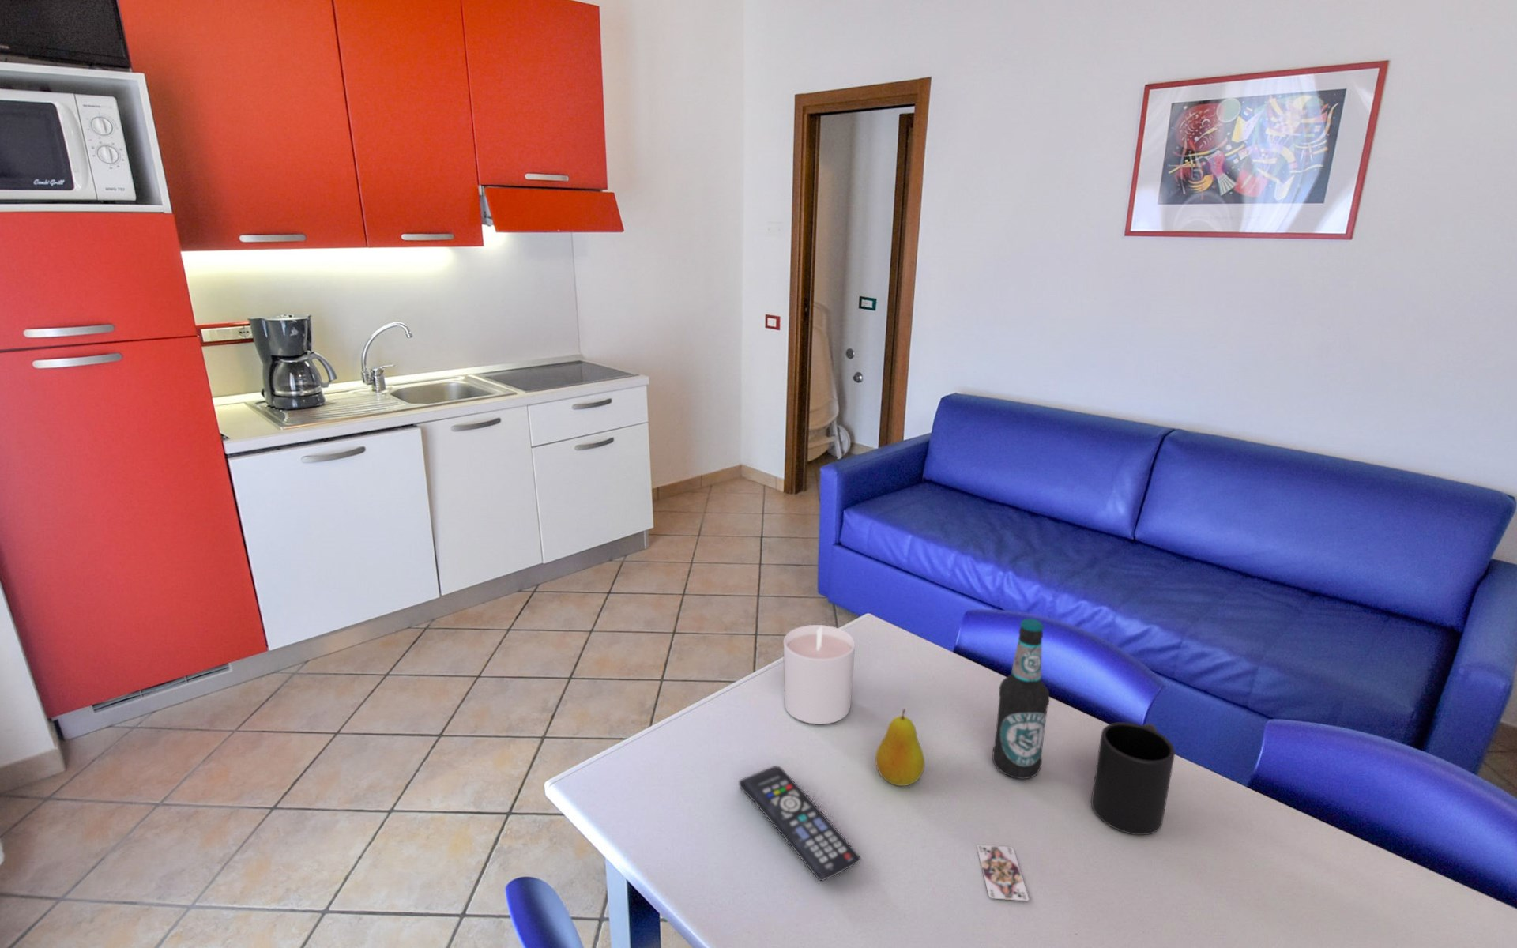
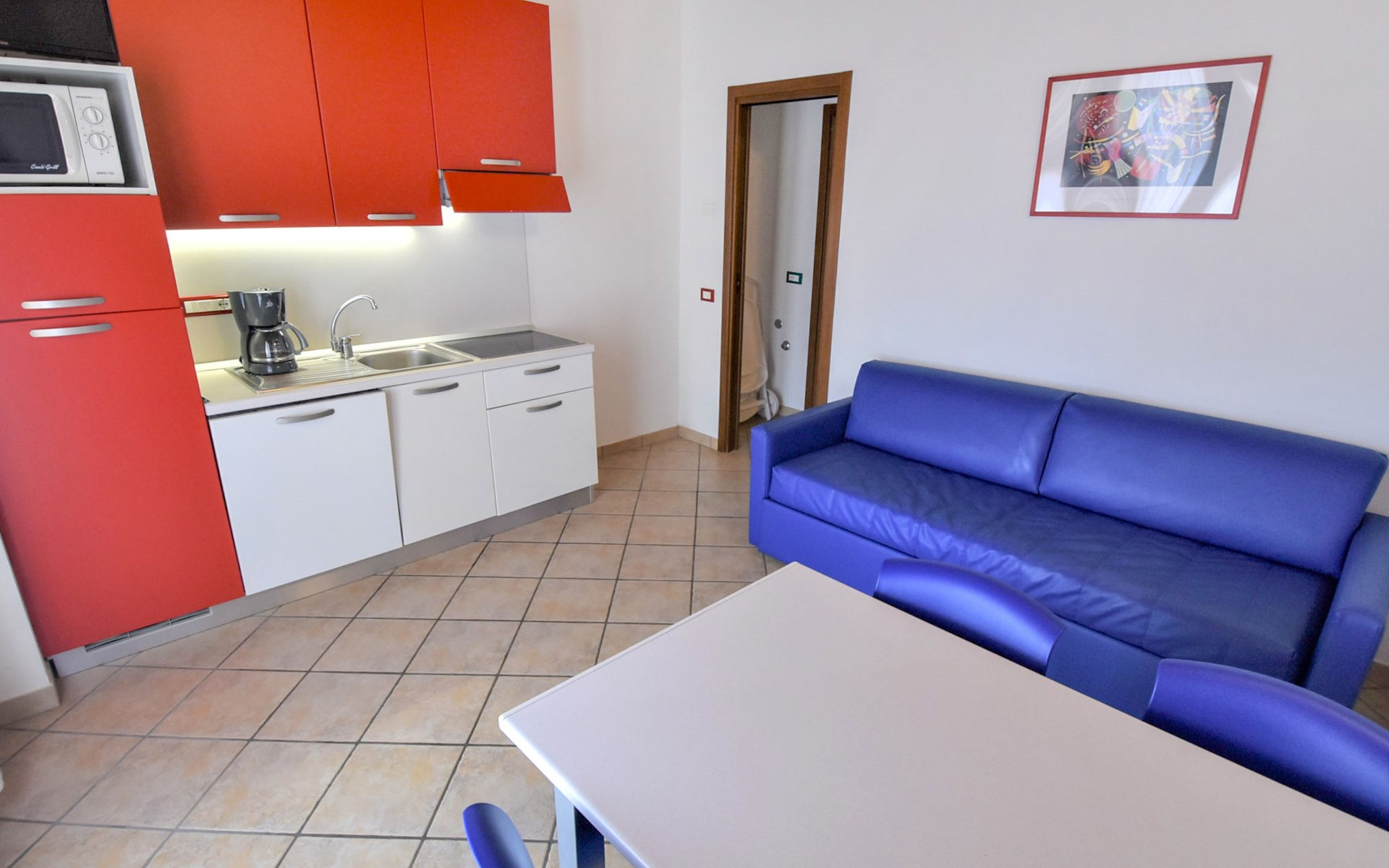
- candle [783,624,855,725]
- mug [1090,721,1175,836]
- remote control [738,766,862,881]
- card [975,844,1030,901]
- fruit [875,708,925,786]
- bottle [992,618,1050,780]
